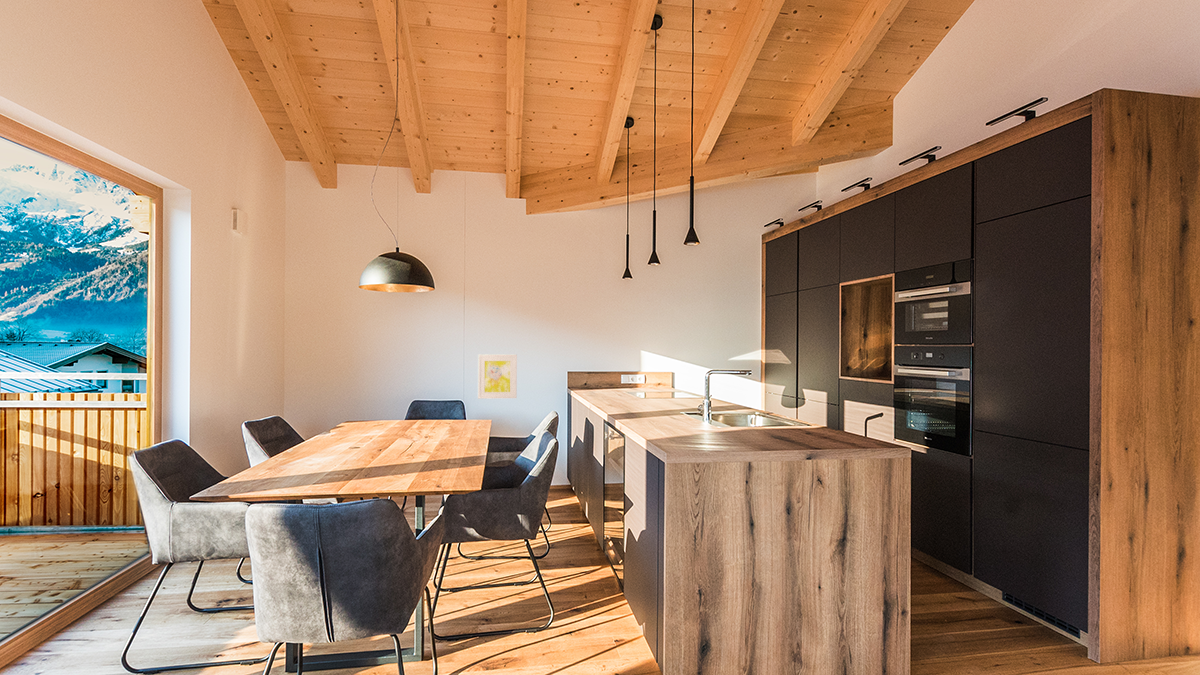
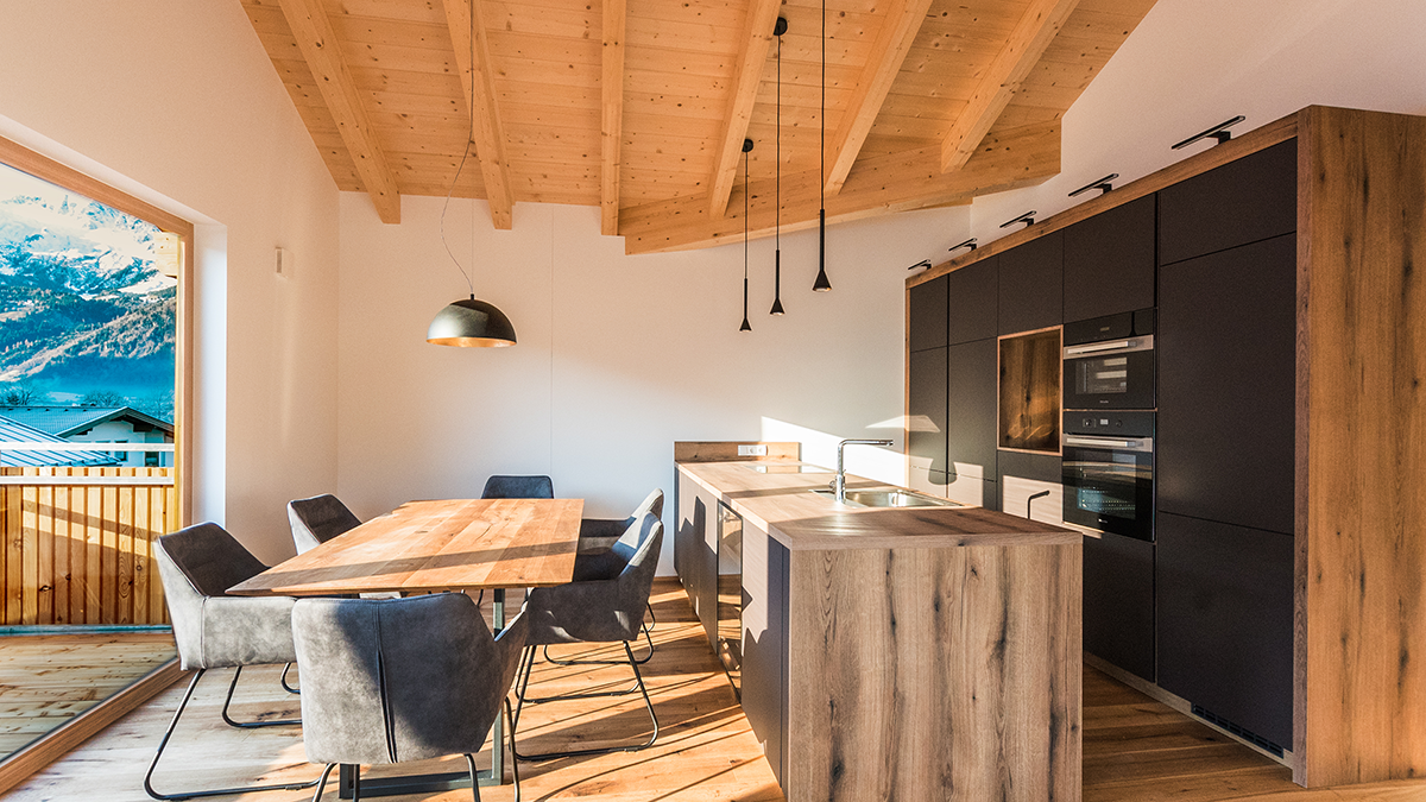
- wall art [477,354,518,400]
